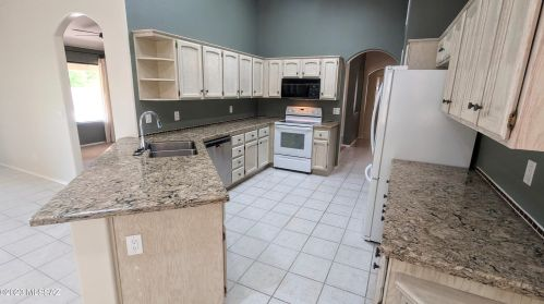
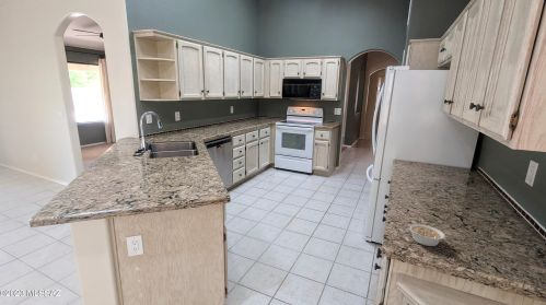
+ legume [408,223,446,247]
